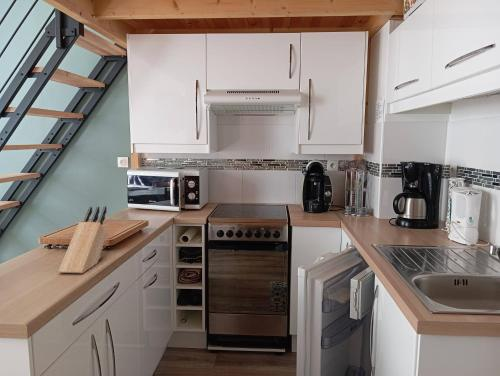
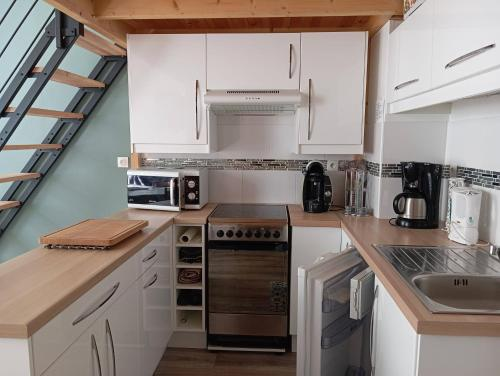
- knife block [57,205,108,274]
